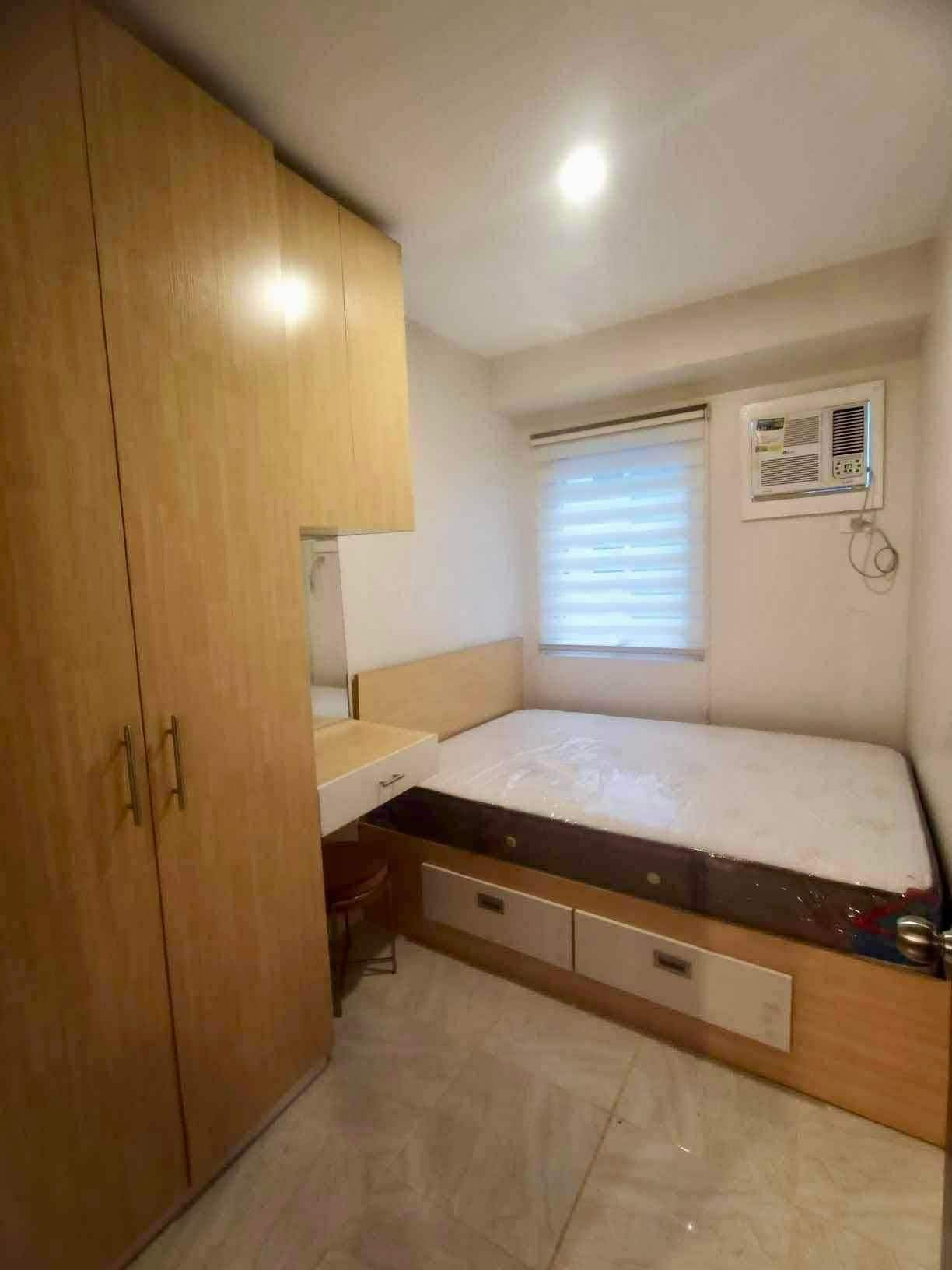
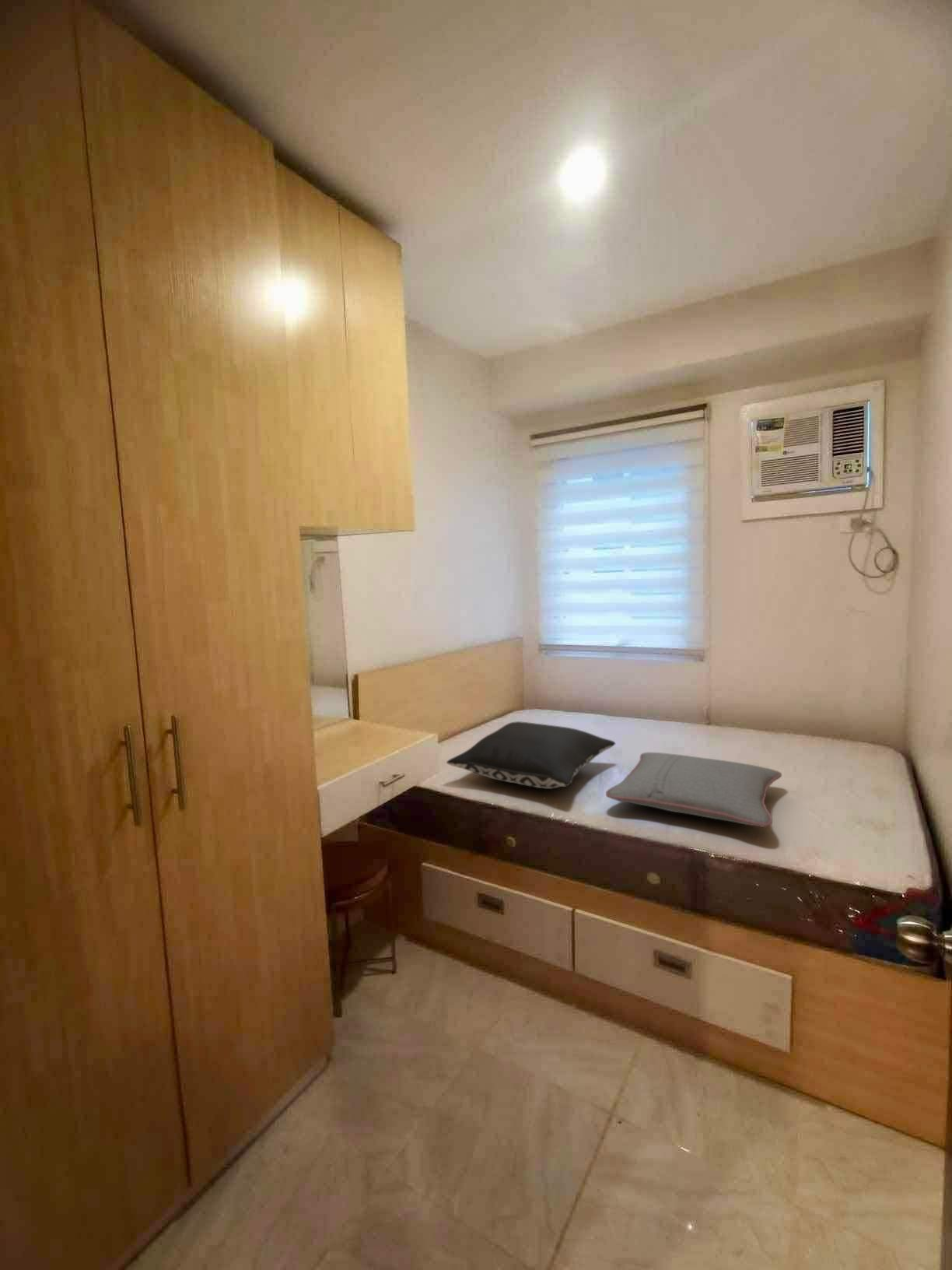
+ pillow [446,721,616,790]
+ pillow [605,752,782,828]
